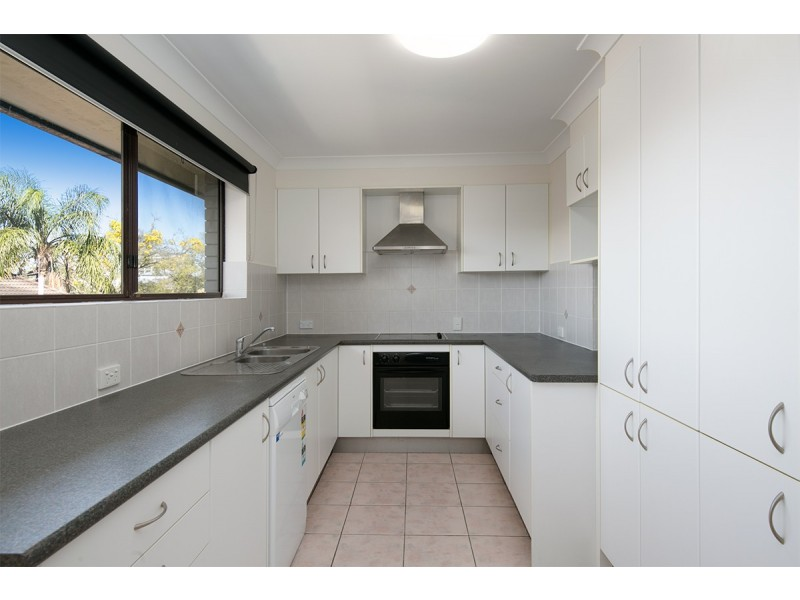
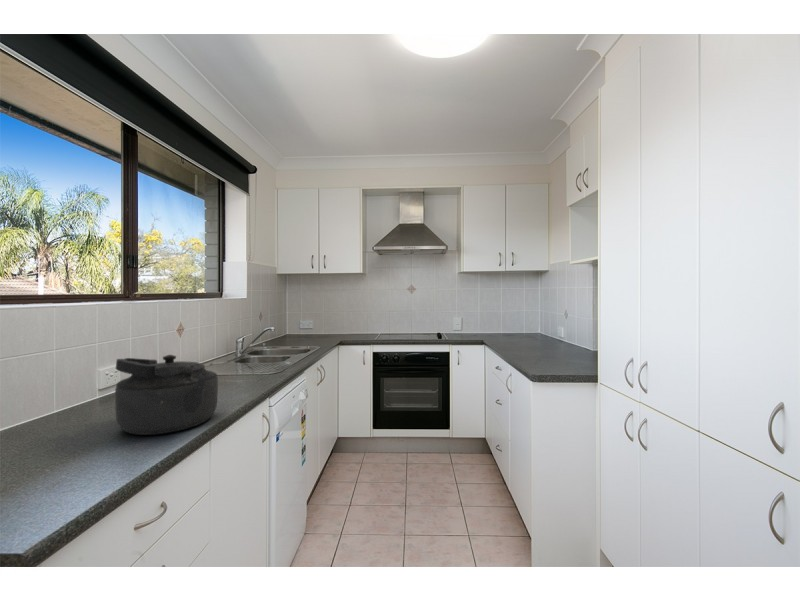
+ kettle [114,354,219,436]
